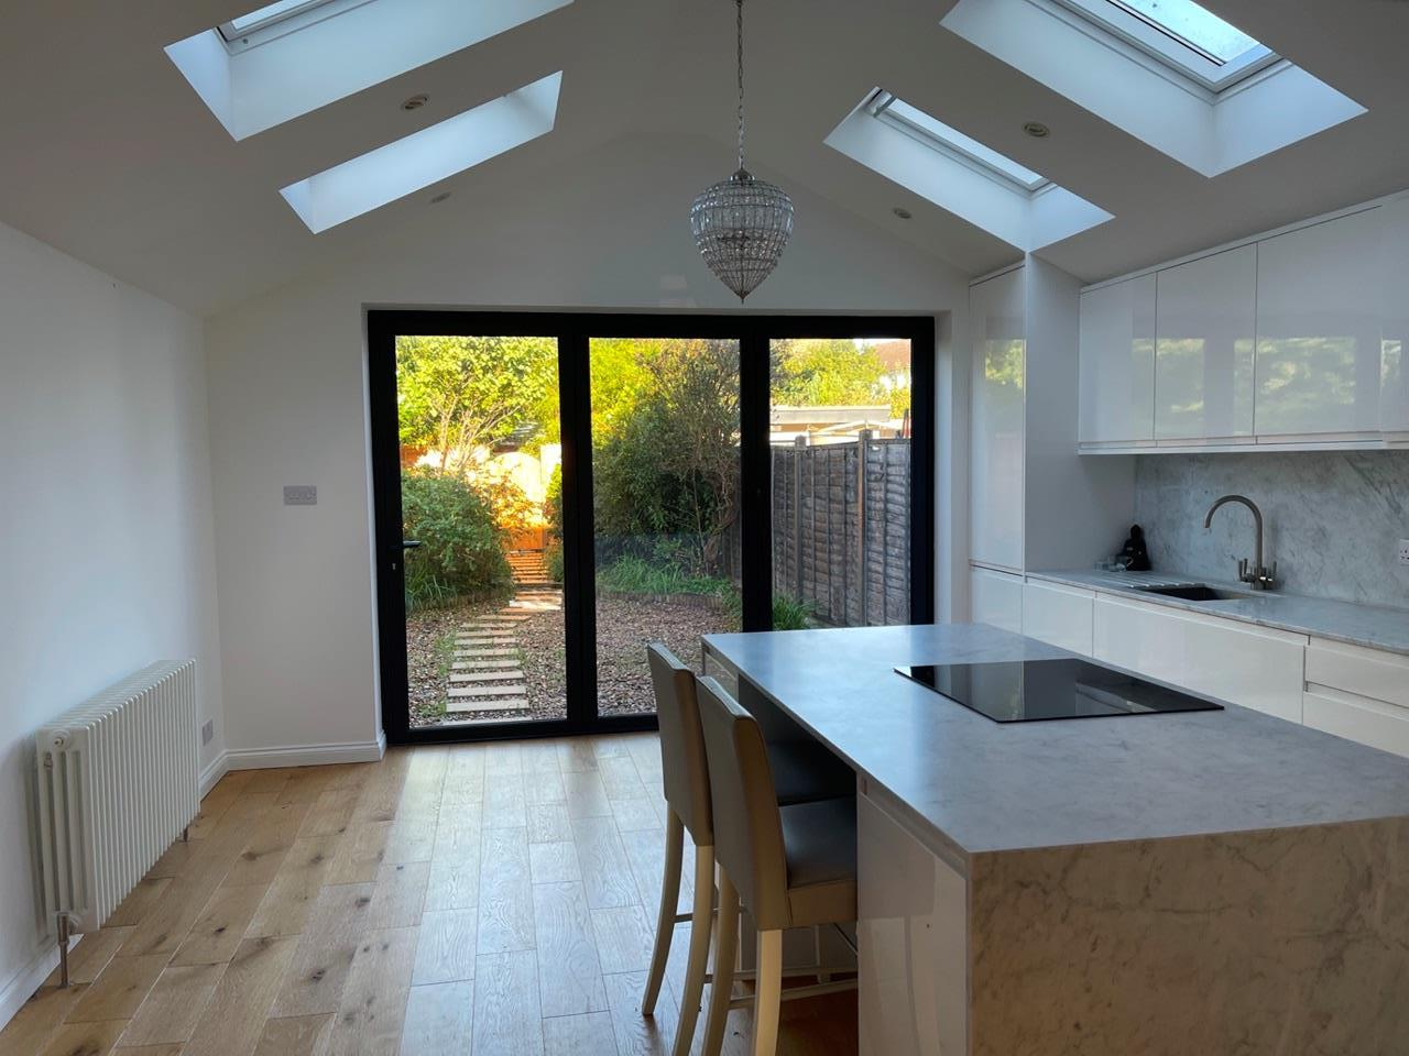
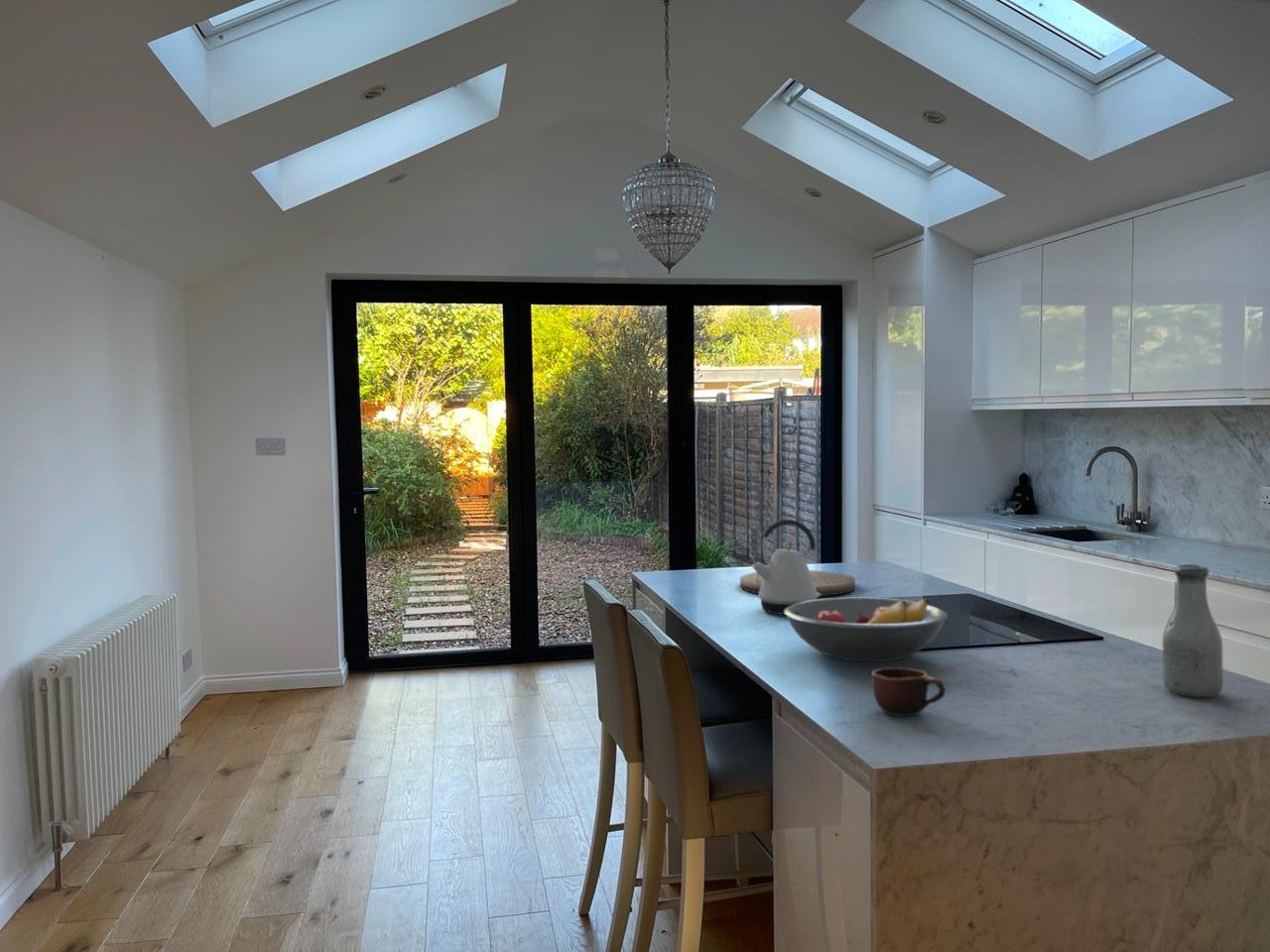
+ kettle [751,519,822,616]
+ bottle [1162,563,1224,698]
+ fruit bowl [784,597,949,662]
+ mug [871,666,947,718]
+ cutting board [739,569,856,597]
